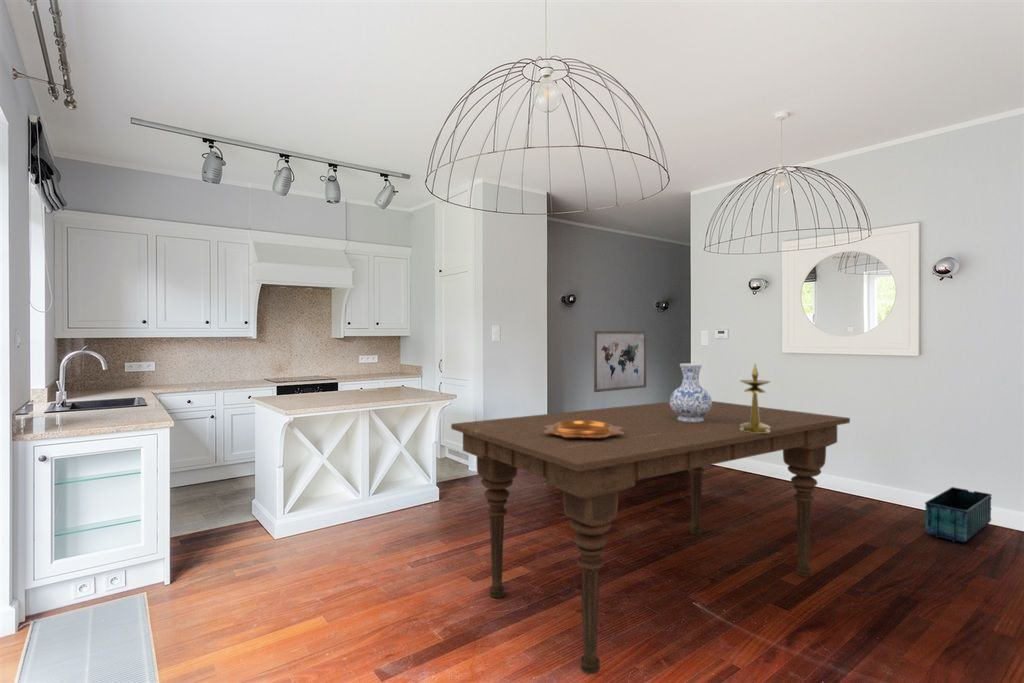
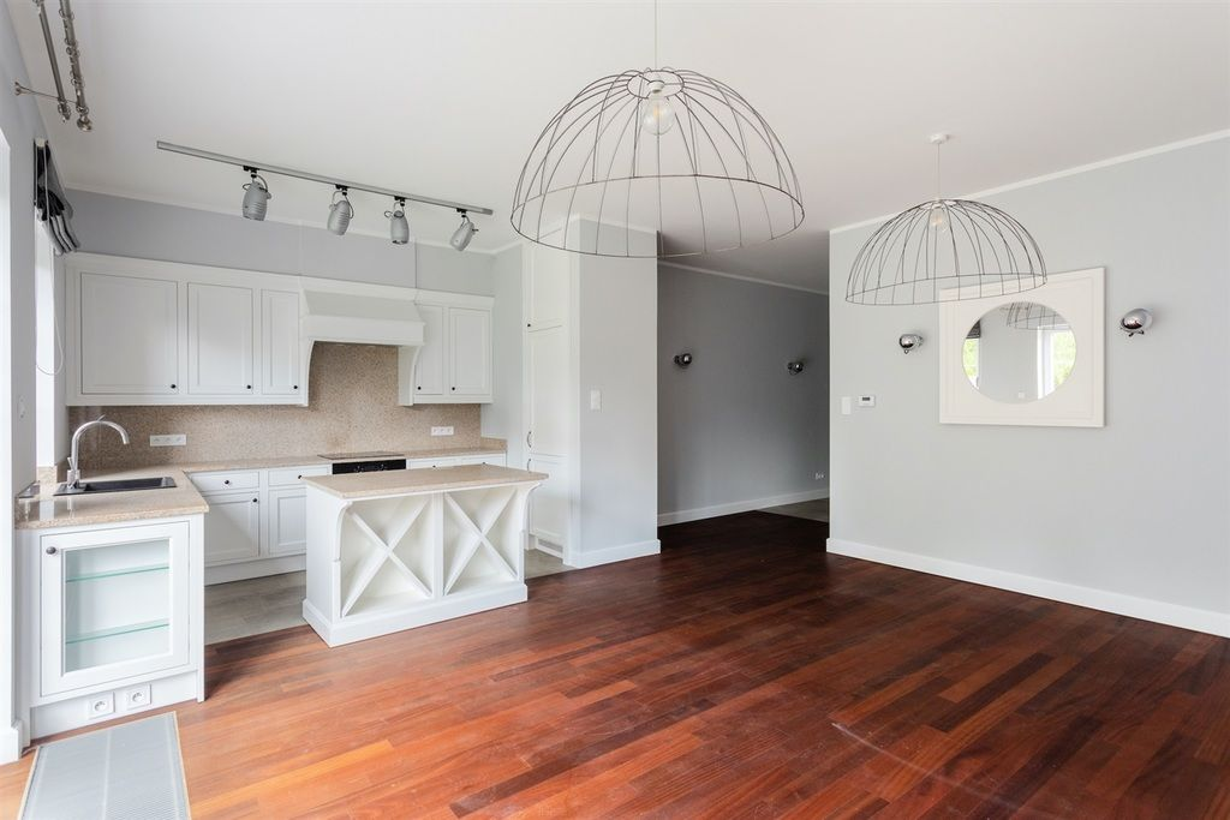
- wall art [593,330,647,393]
- dining table [450,400,851,675]
- candlestick [739,362,771,433]
- vase [669,363,713,422]
- decorative bowl [543,420,624,440]
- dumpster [924,486,993,543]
